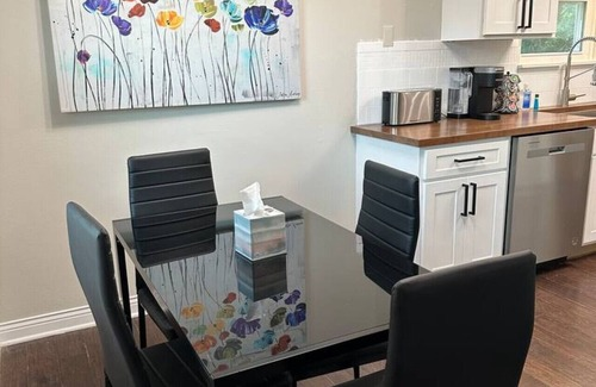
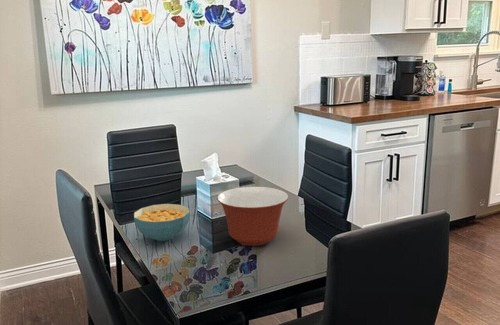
+ cereal bowl [133,203,191,242]
+ mixing bowl [216,186,289,247]
